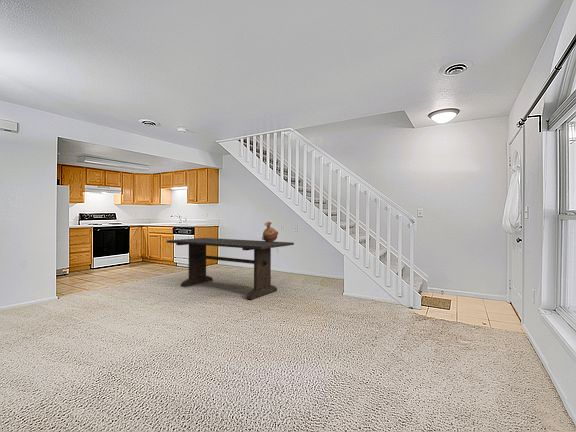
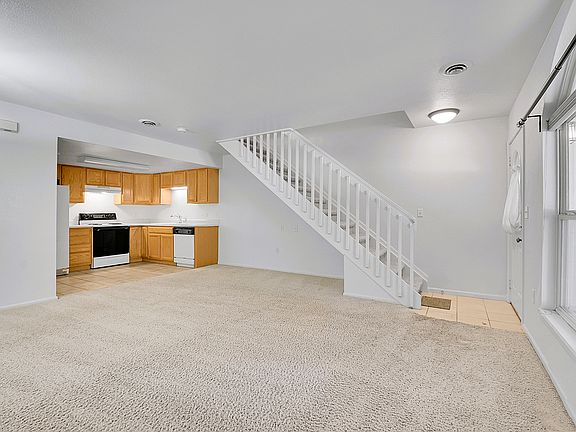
- dining table [166,237,295,300]
- vessel [261,221,279,242]
